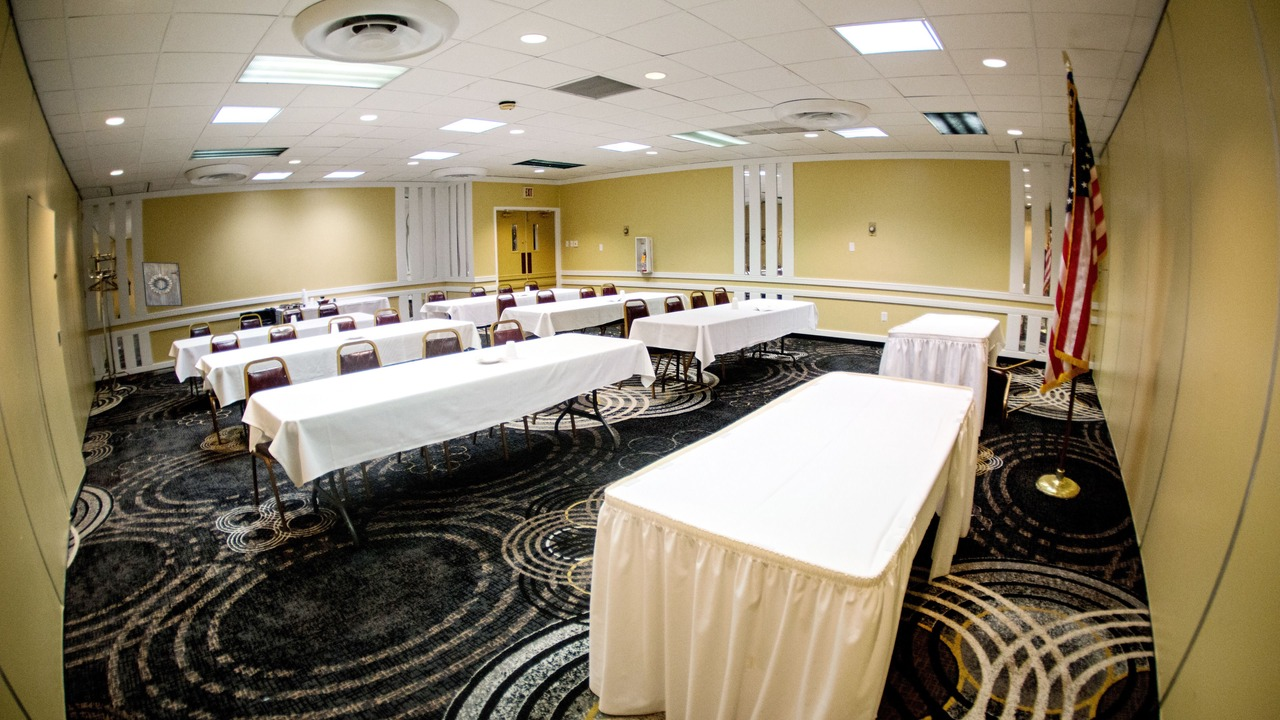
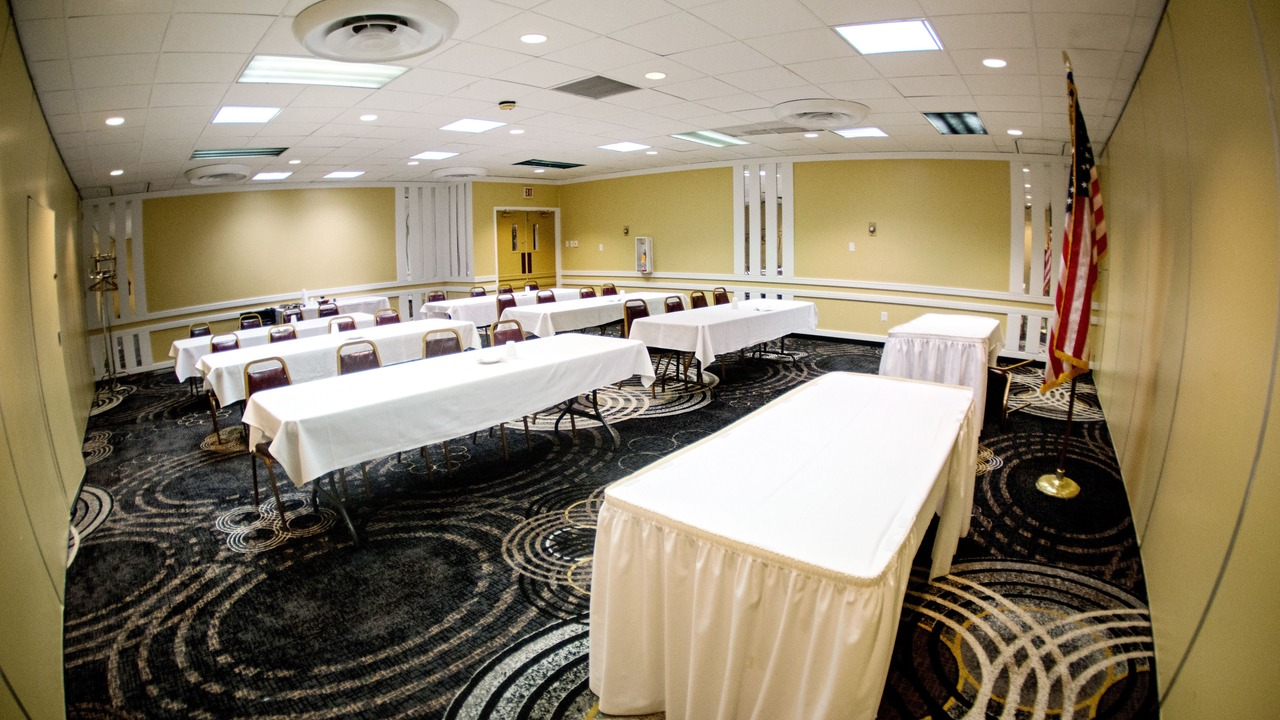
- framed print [141,261,183,307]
